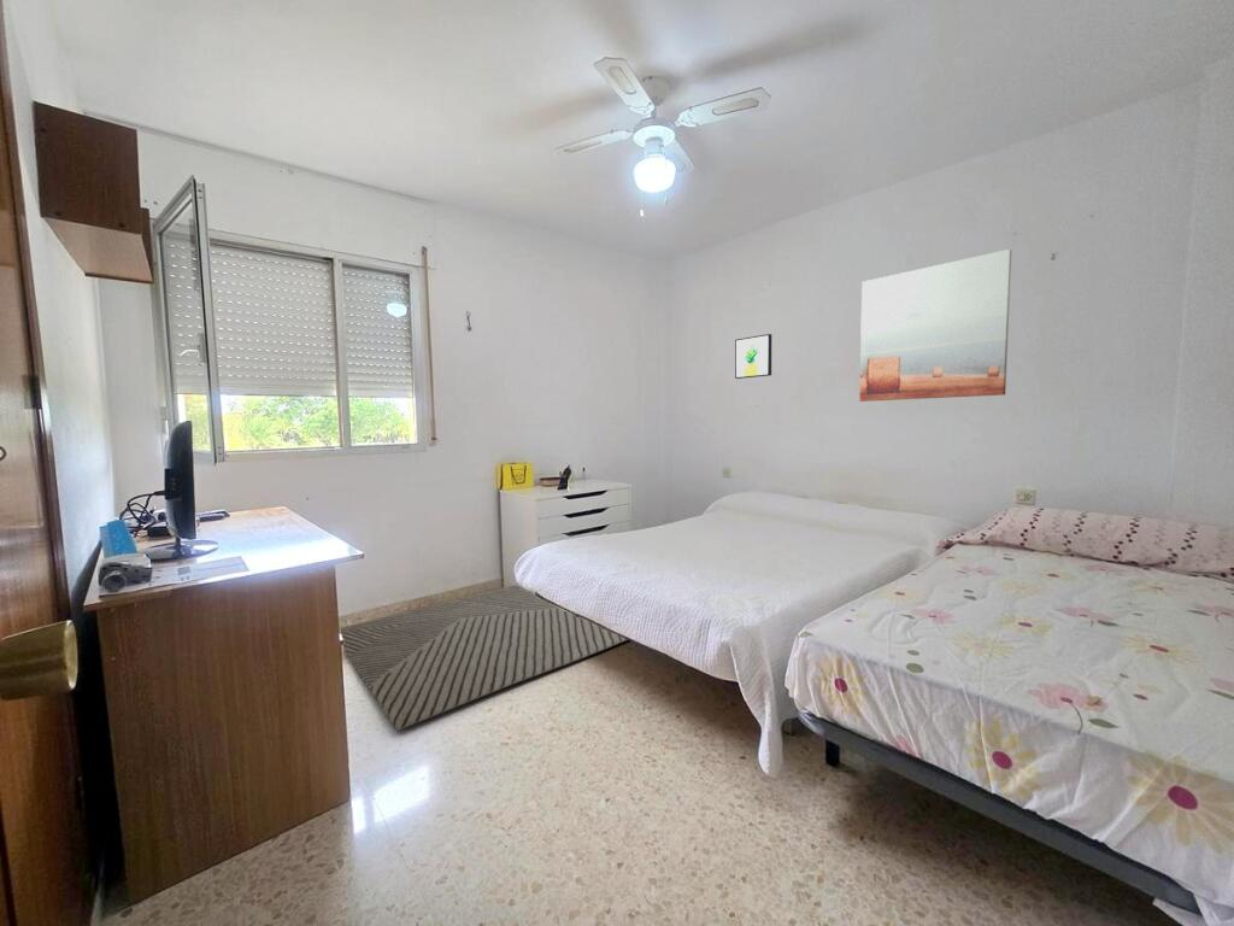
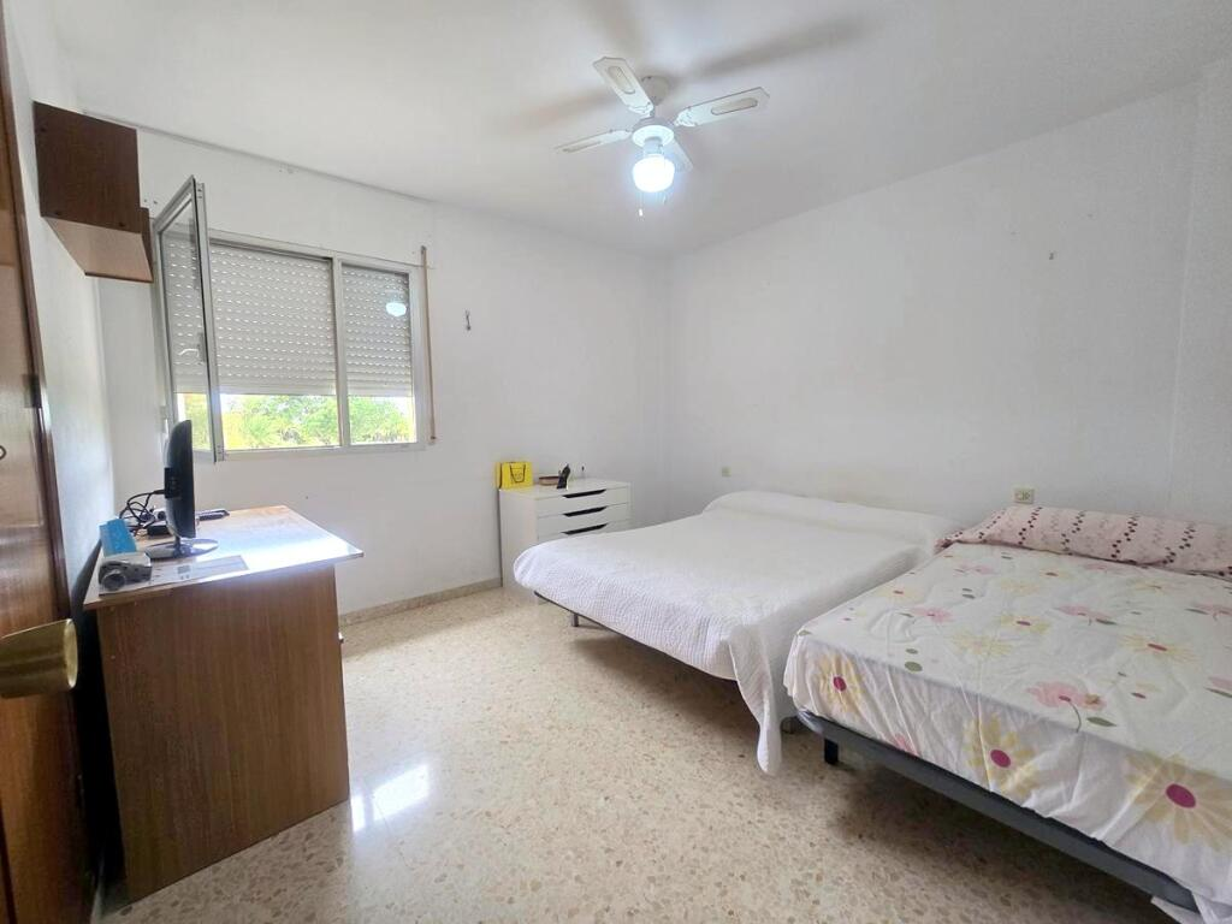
- rug [340,584,628,731]
- wall art [858,248,1012,403]
- wall art [734,333,772,380]
